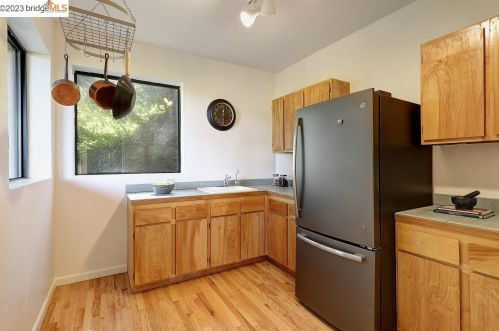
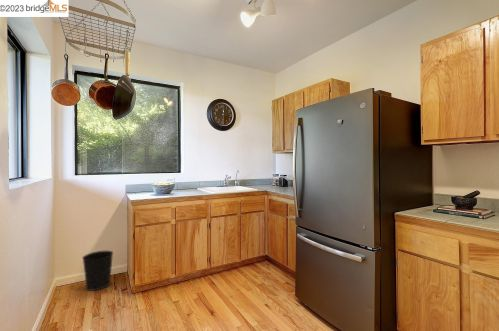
+ wastebasket [81,250,114,292]
